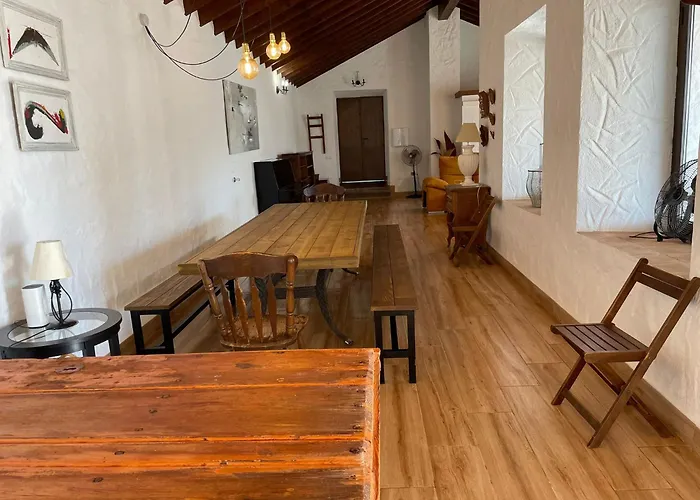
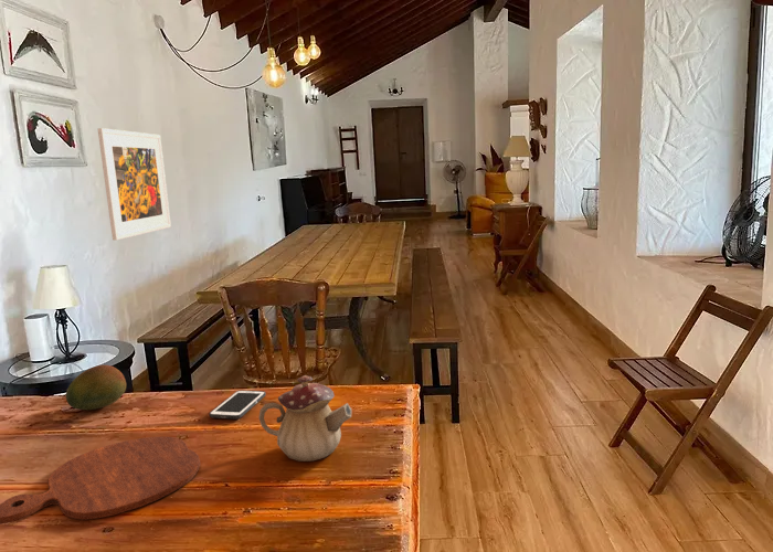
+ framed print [97,127,172,242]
+ cutting board [0,436,201,526]
+ teapot [257,374,352,463]
+ cell phone [209,390,267,420]
+ fruit [65,364,127,411]
